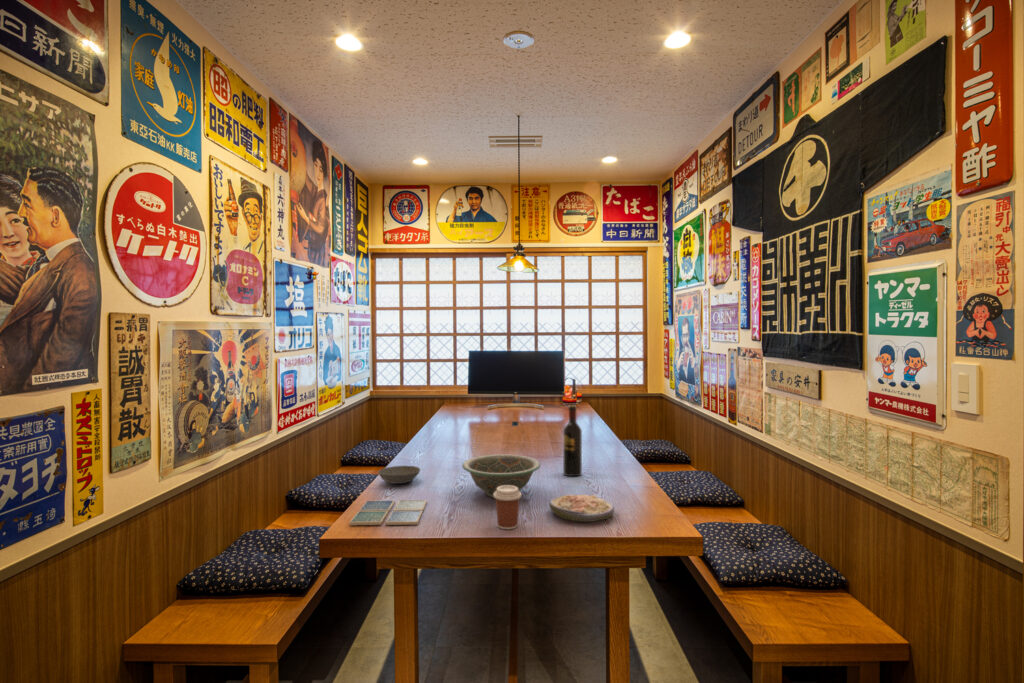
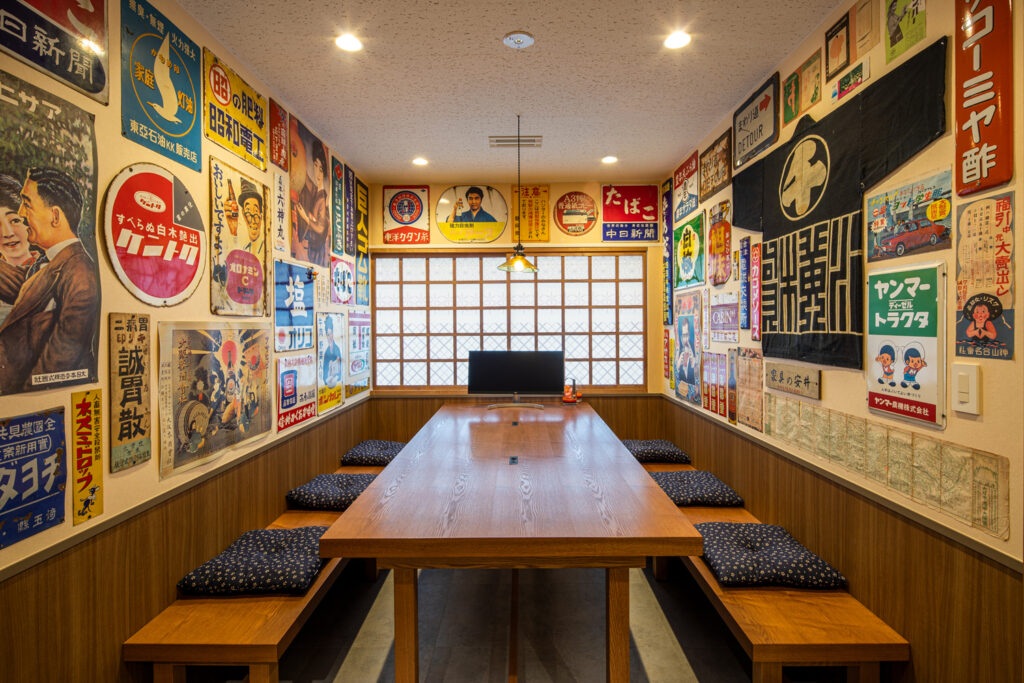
- coffee cup [493,485,523,530]
- bowl [377,465,421,485]
- soup [548,493,615,523]
- drink coaster [348,499,428,526]
- decorative bowl [461,453,541,499]
- wine bottle [562,404,583,478]
